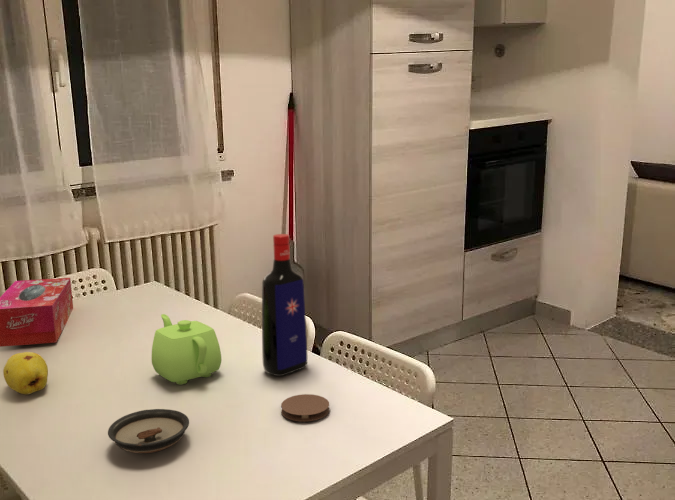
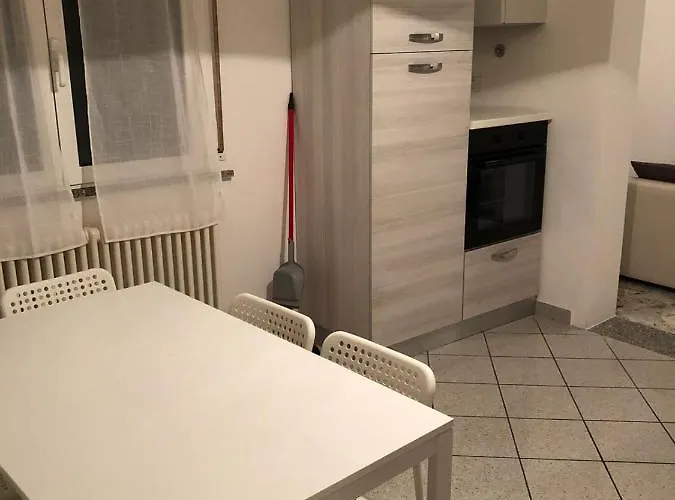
- fruit [2,351,49,395]
- tissue box [0,277,74,348]
- teapot [151,313,222,386]
- coaster [280,393,330,422]
- saucer [107,408,190,454]
- liquor bottle [261,233,308,377]
